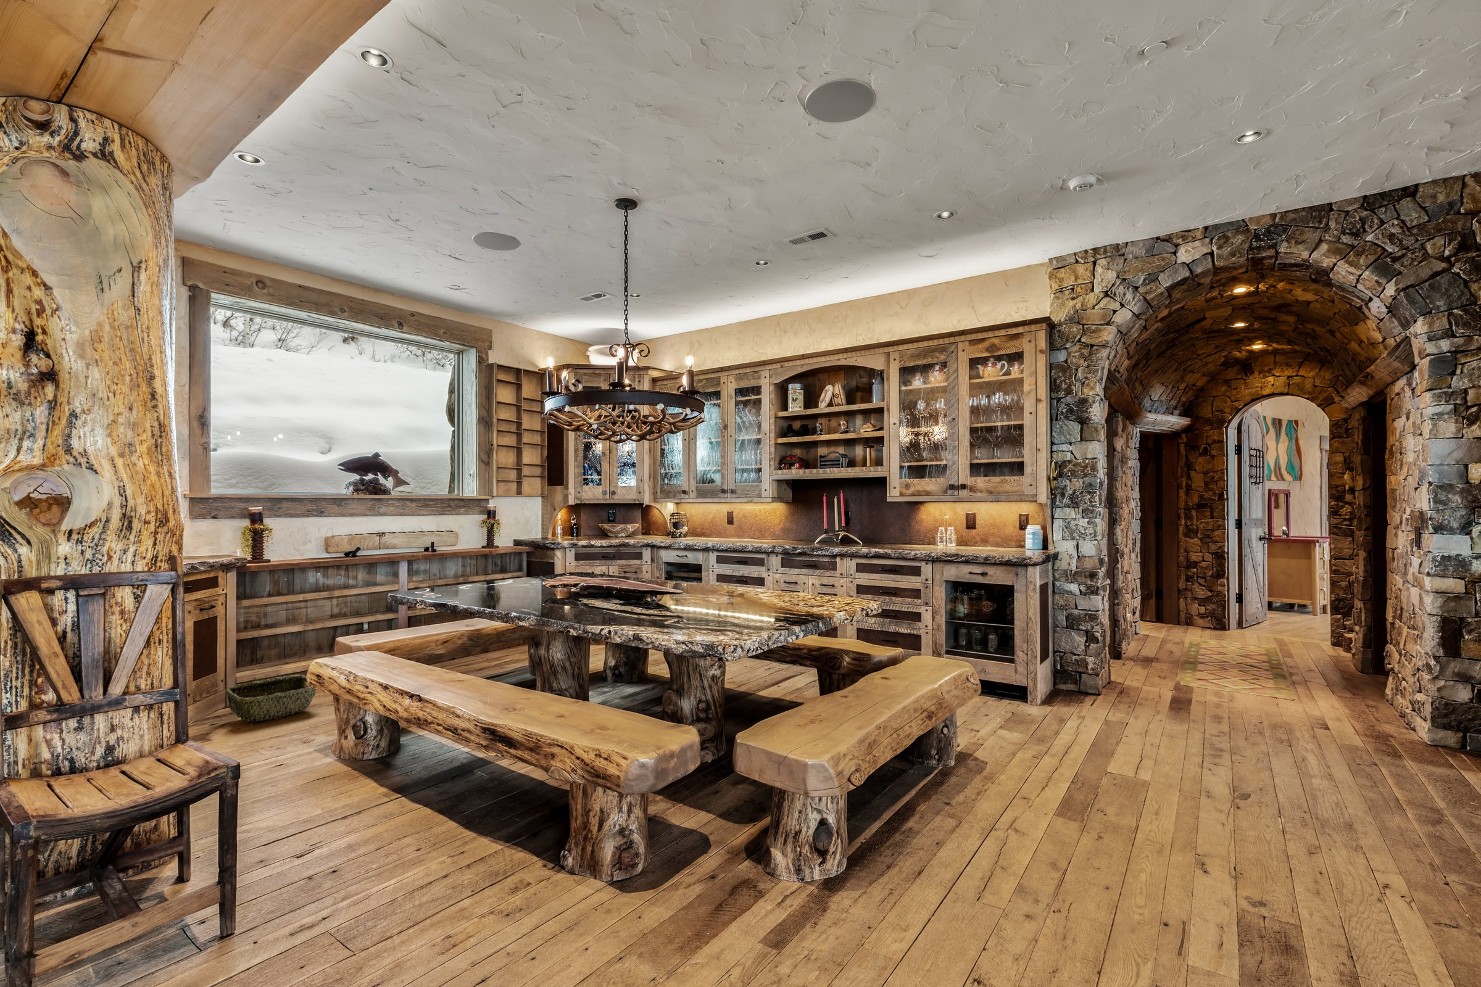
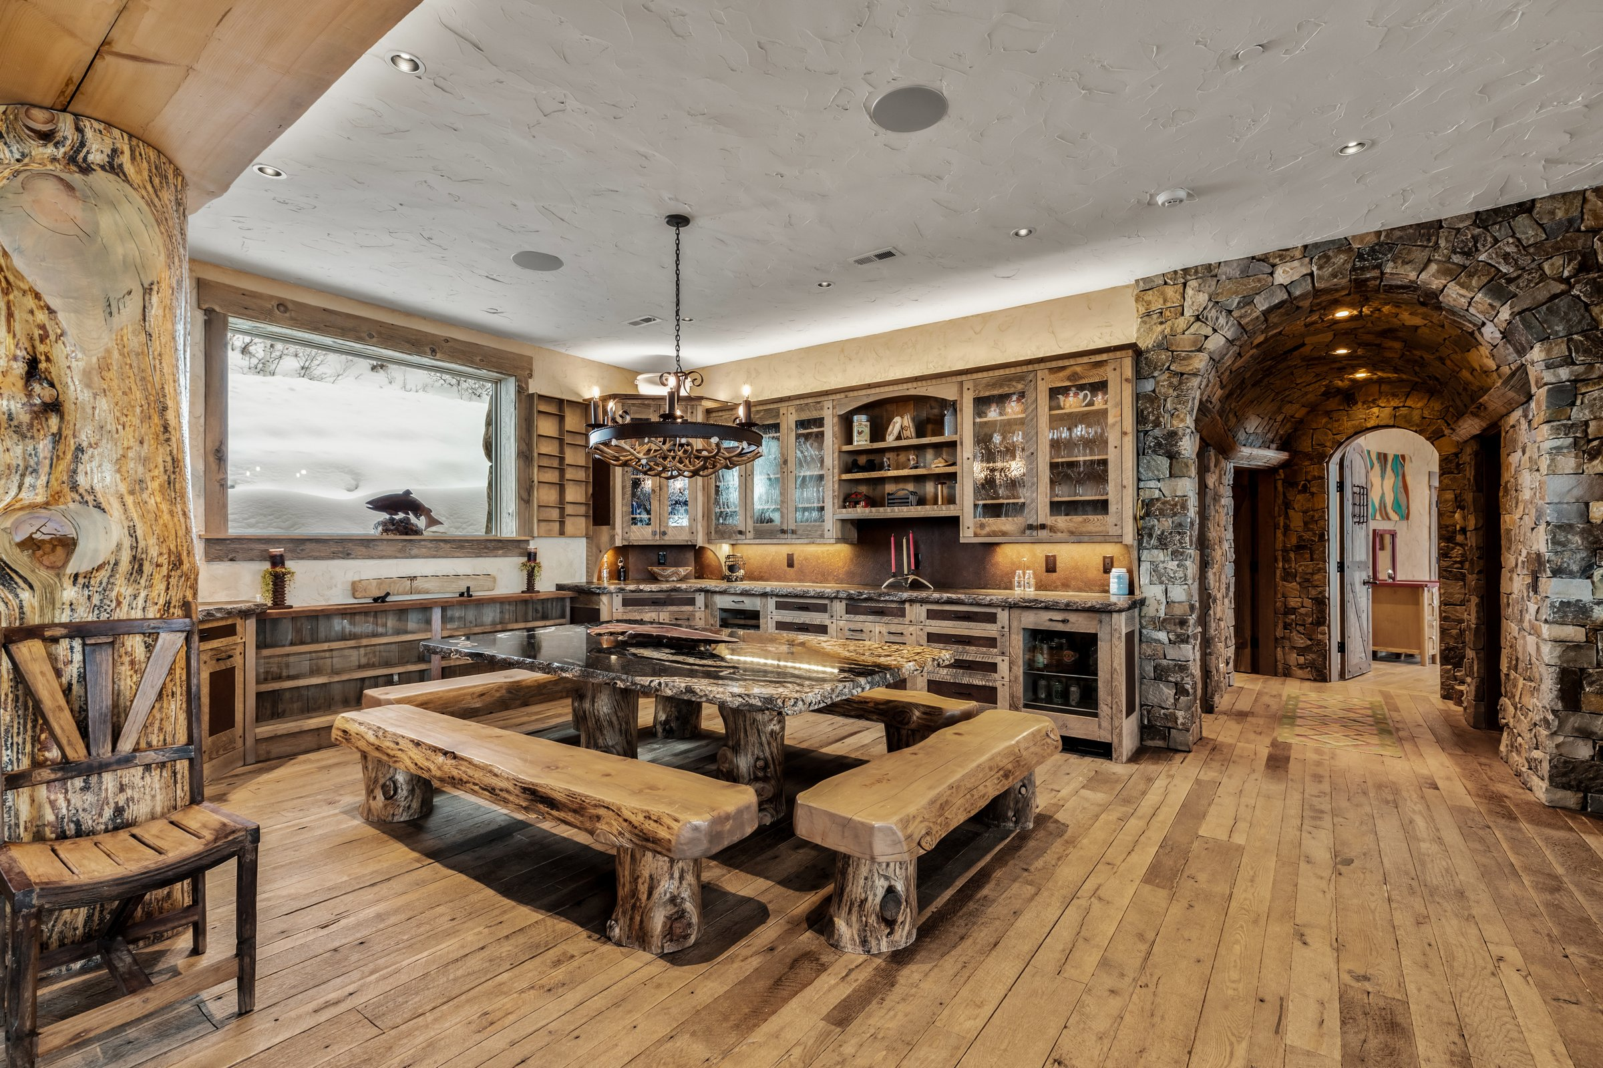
- woven basket [225,674,316,723]
